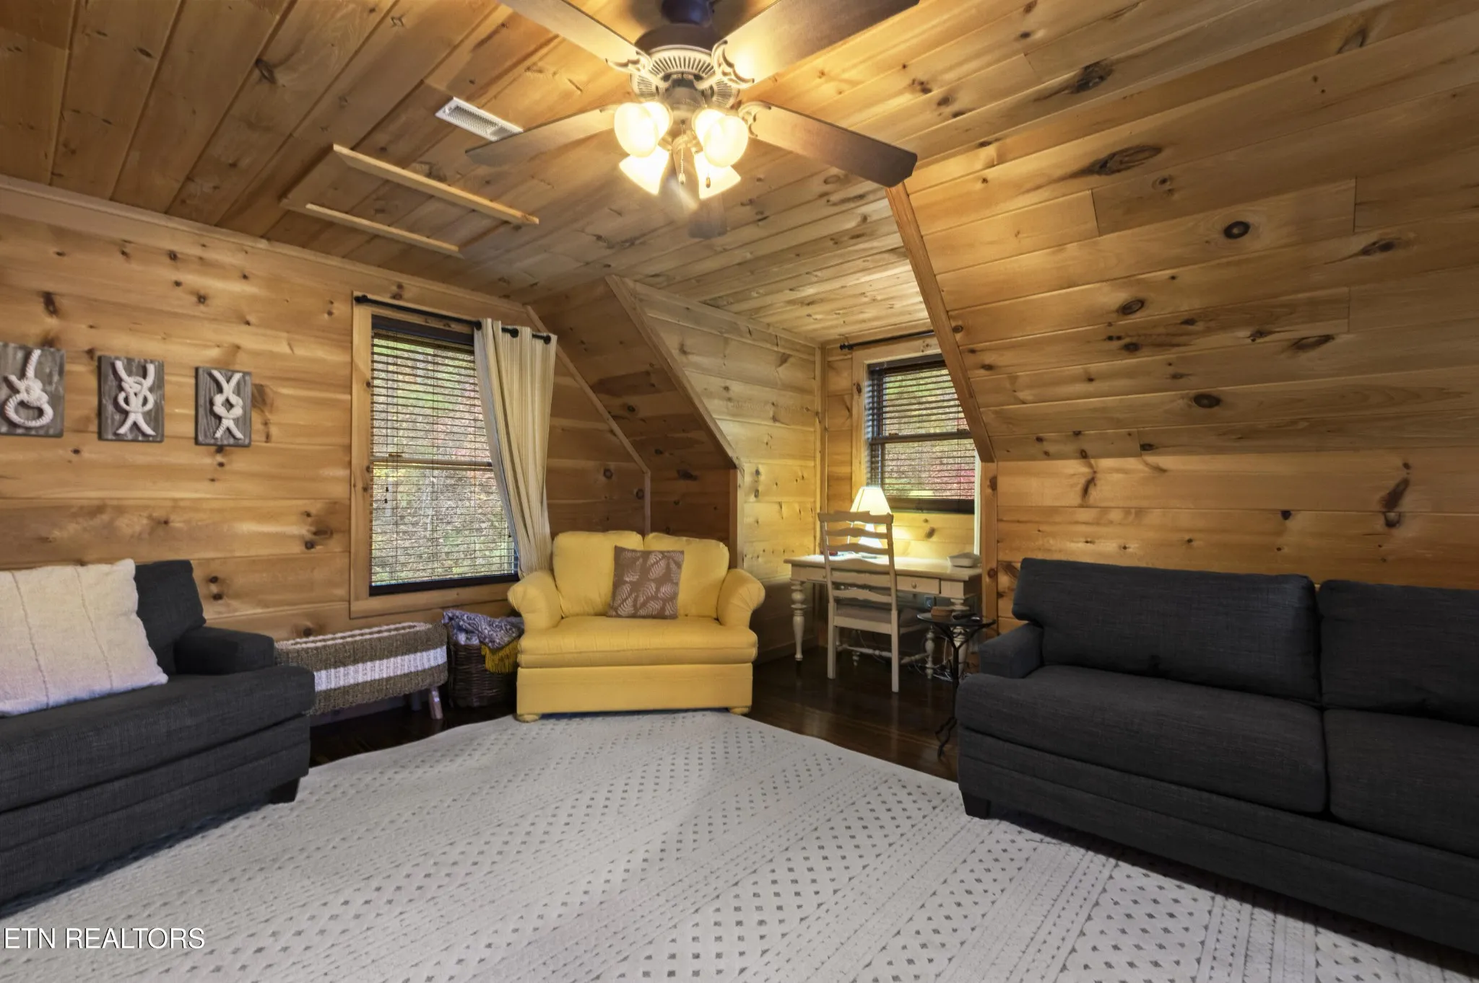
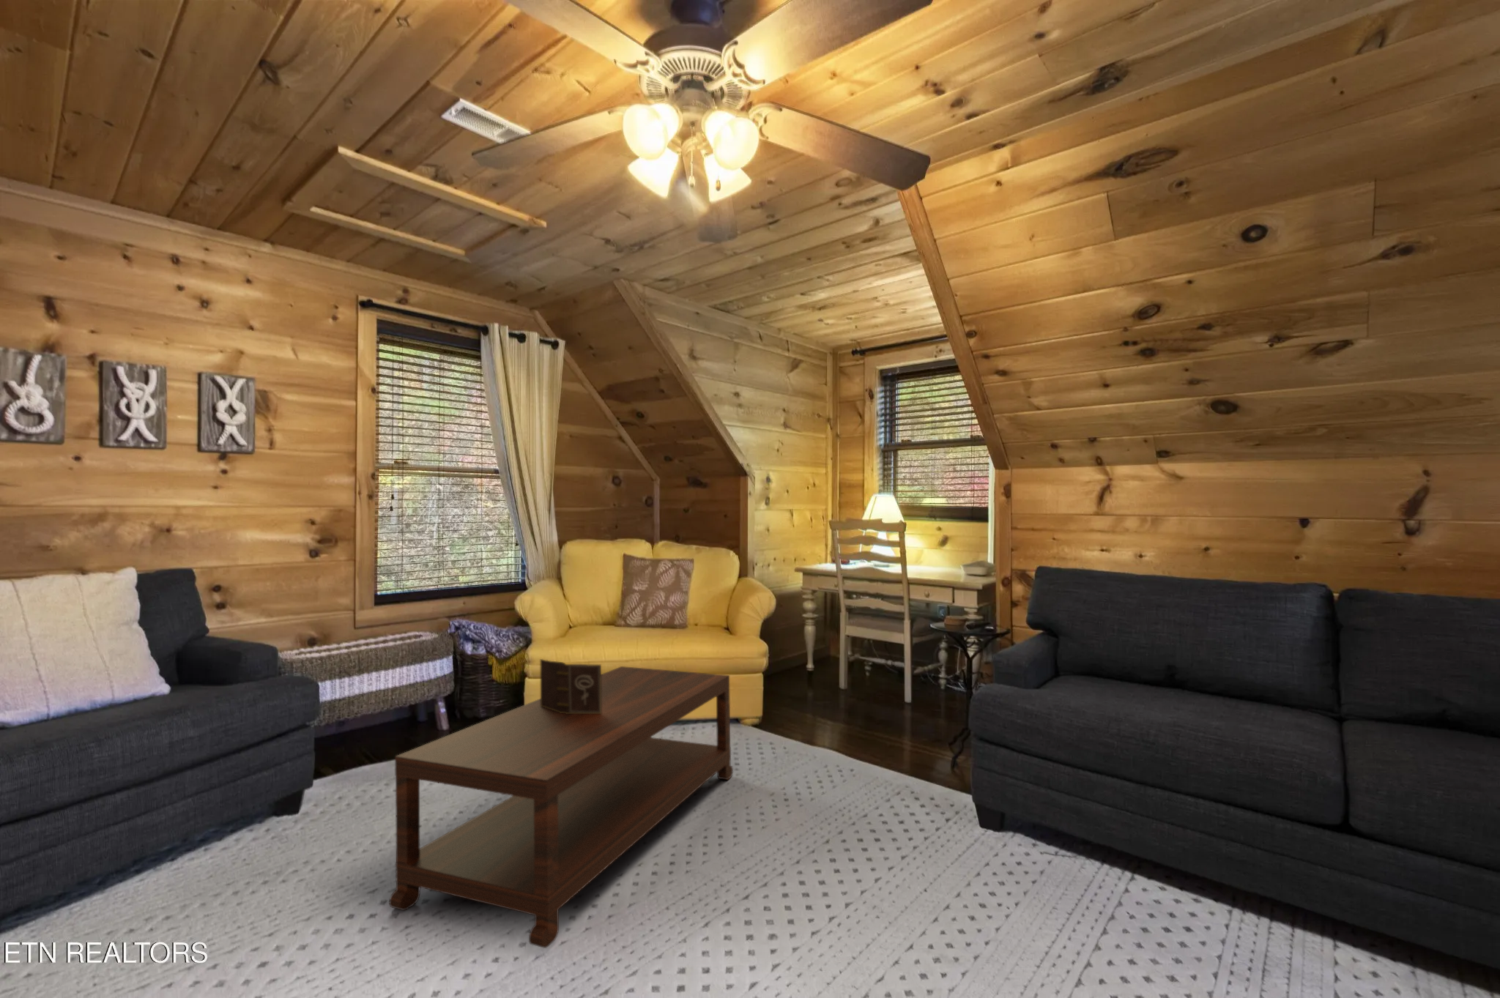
+ book [539,658,602,714]
+ coffee table [389,666,734,949]
